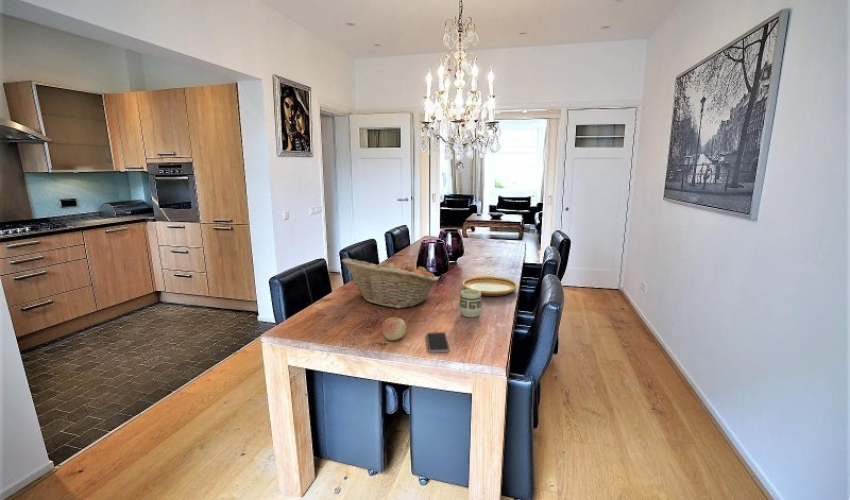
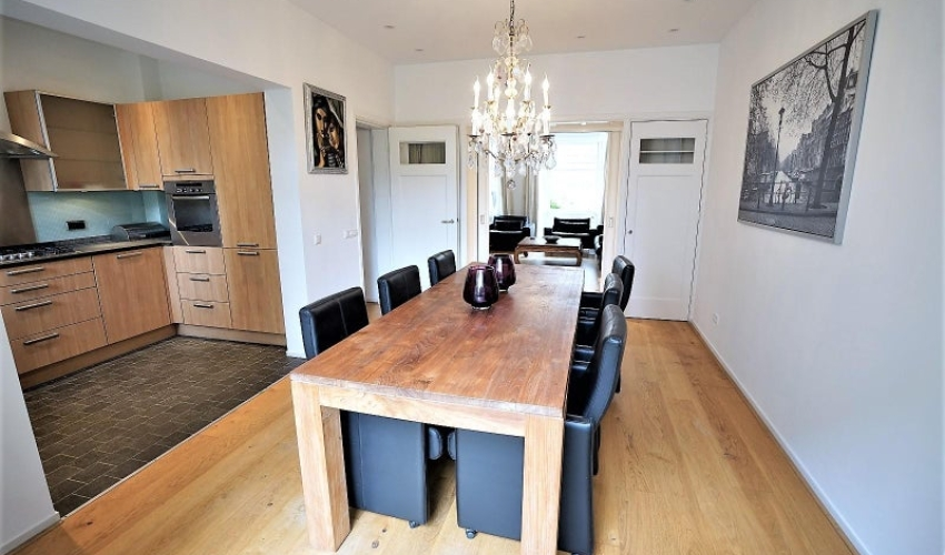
- apple [381,316,407,341]
- cup [458,289,483,318]
- plate [462,275,518,297]
- fruit basket [341,257,440,309]
- smartphone [425,331,451,353]
